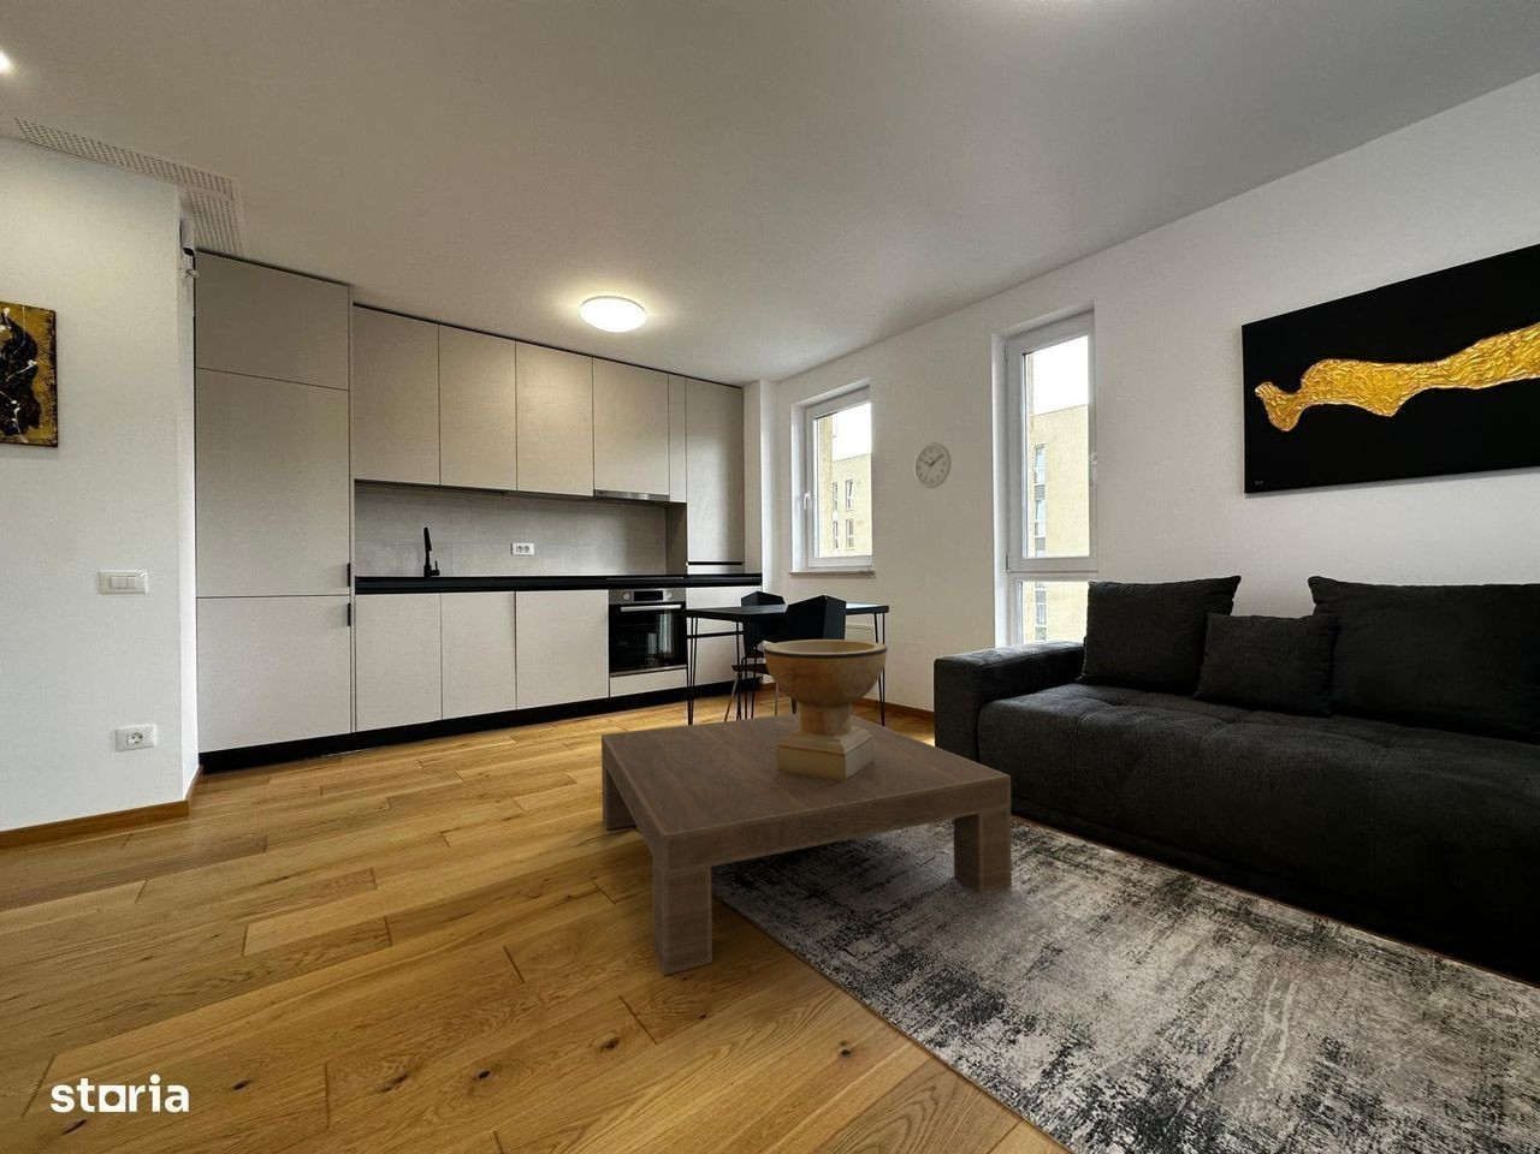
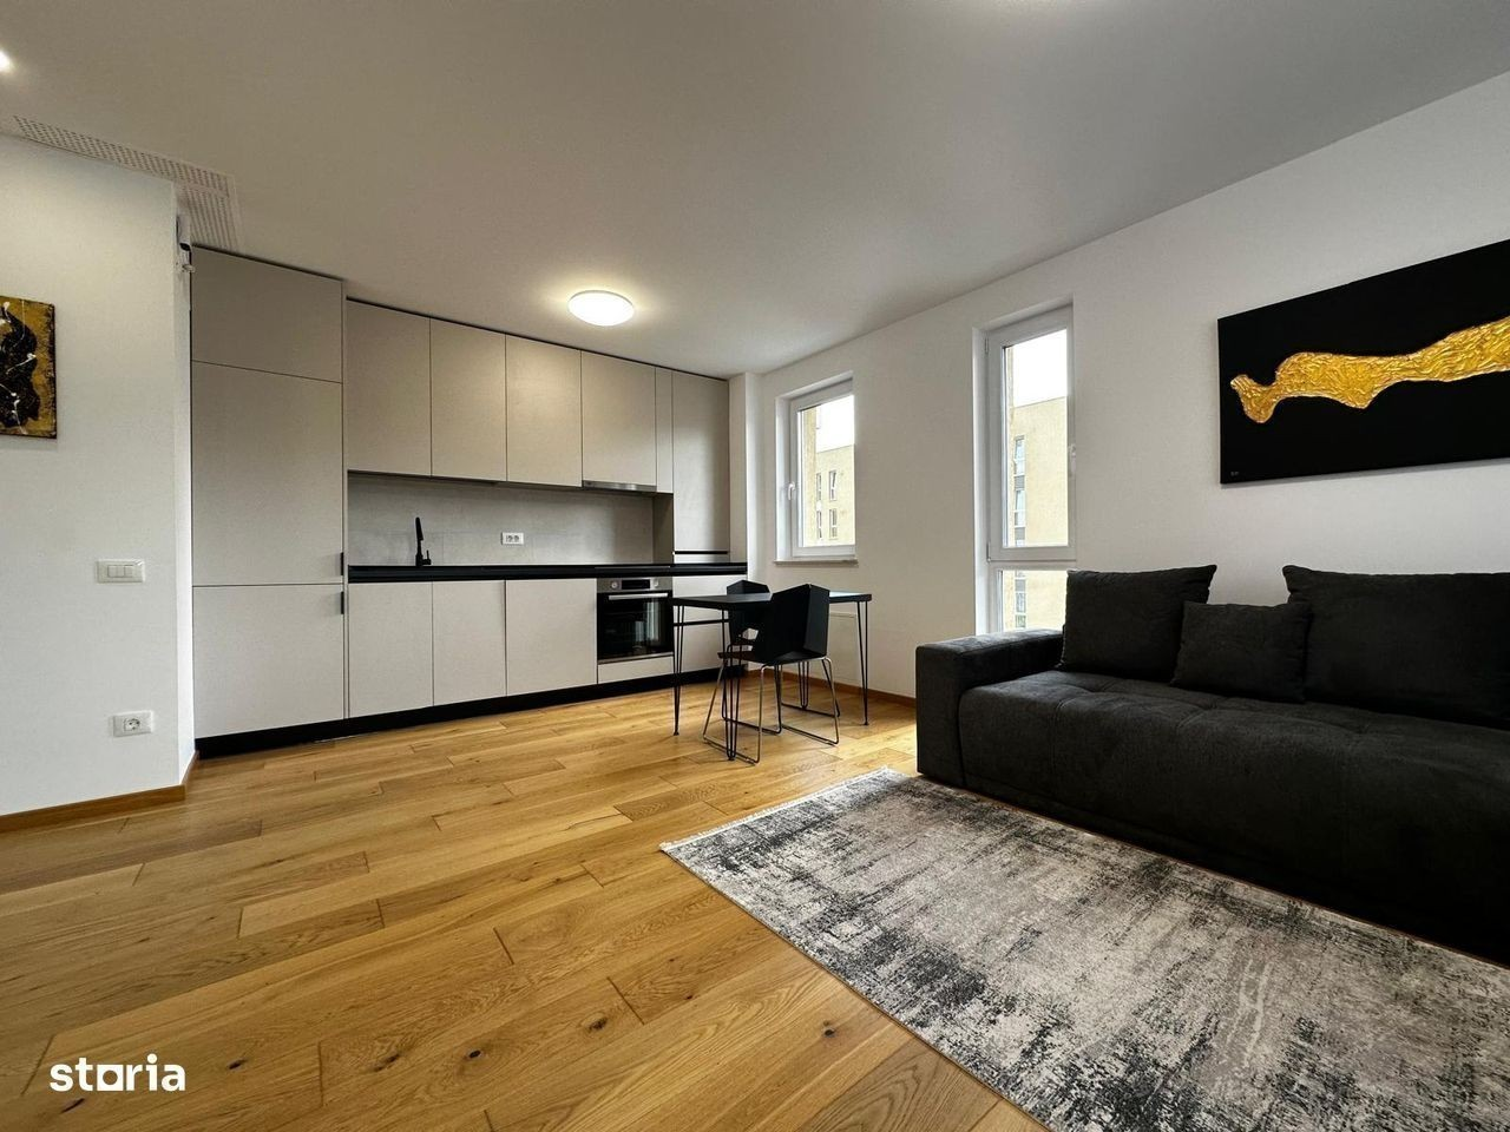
- coffee table [600,713,1013,976]
- wall clock [913,441,952,490]
- decorative bowl [762,639,888,781]
